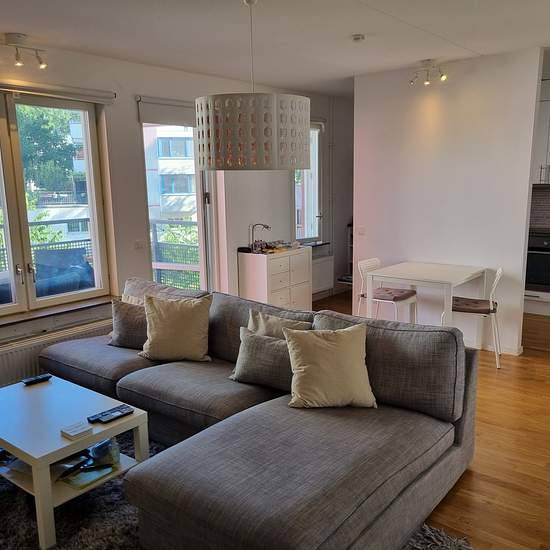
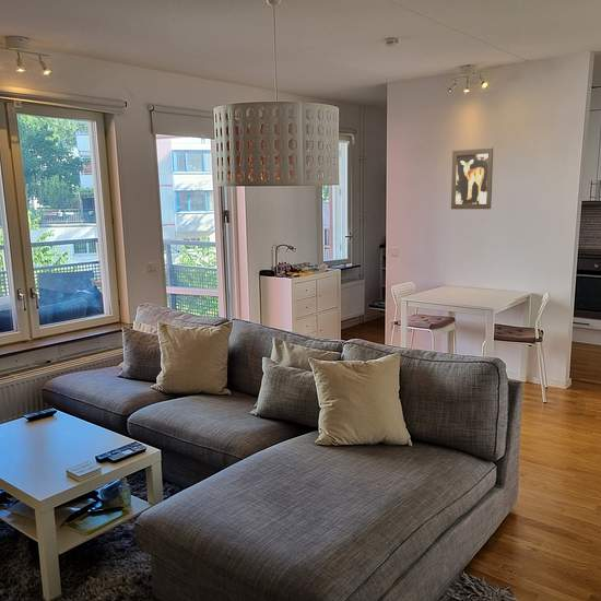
+ wall art [450,146,494,210]
